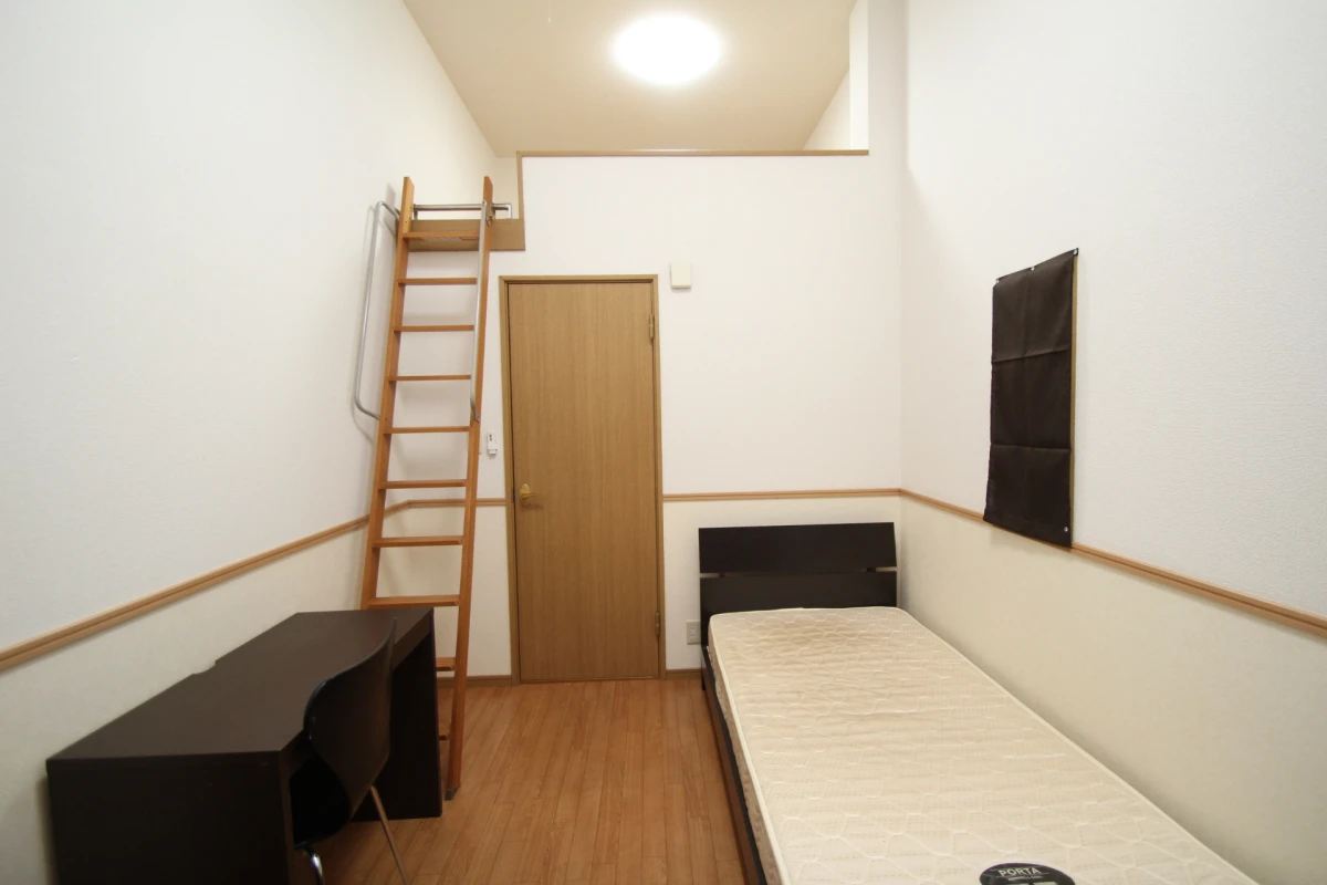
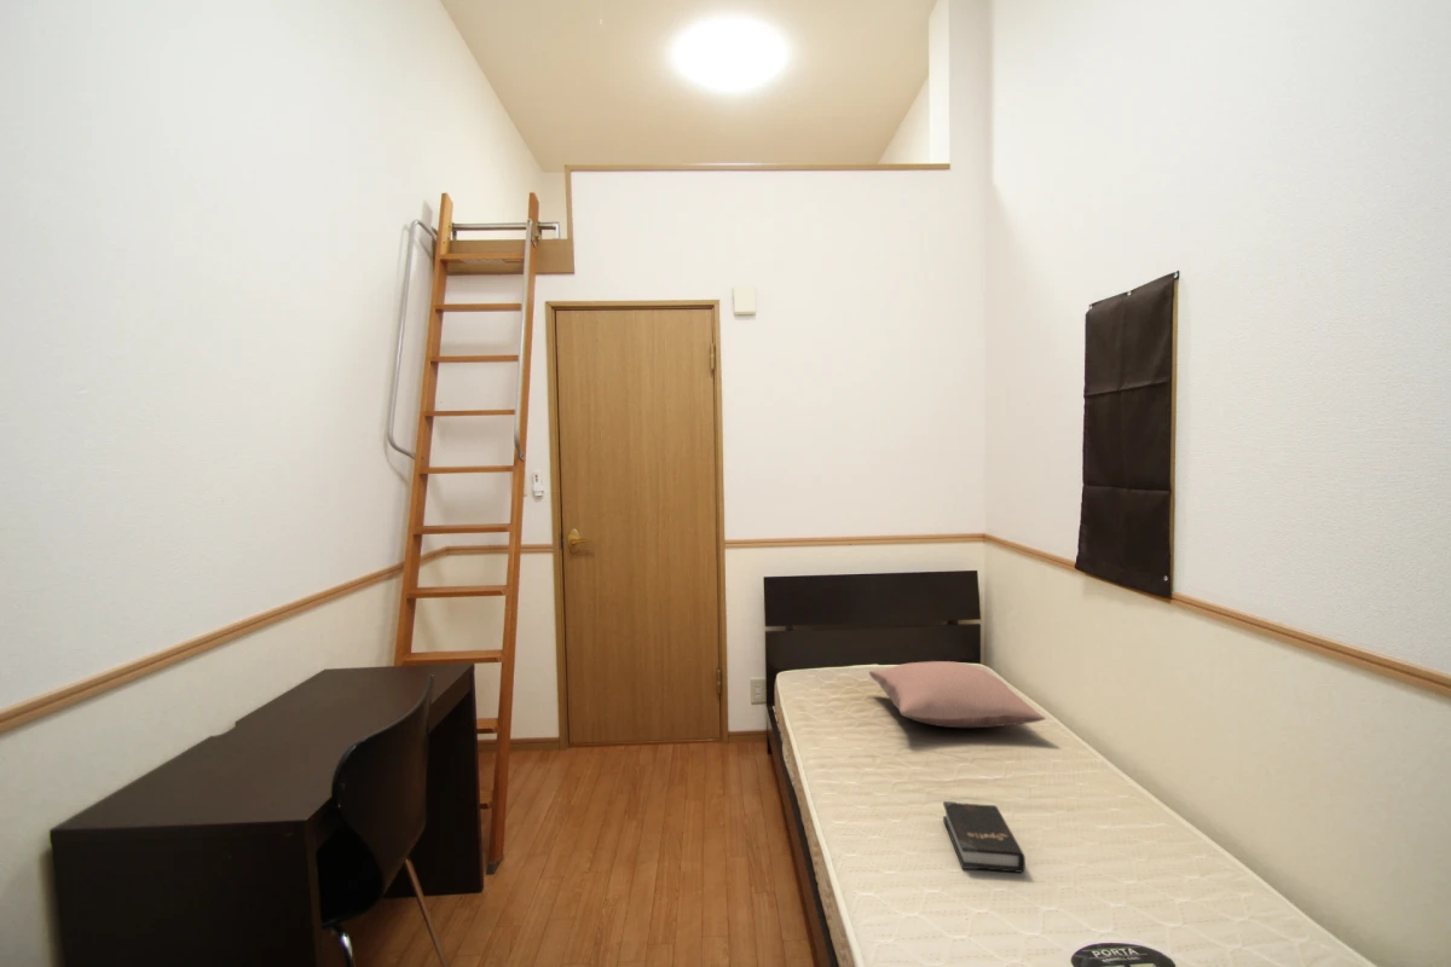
+ pillow [868,660,1047,729]
+ hardback book [942,800,1027,874]
